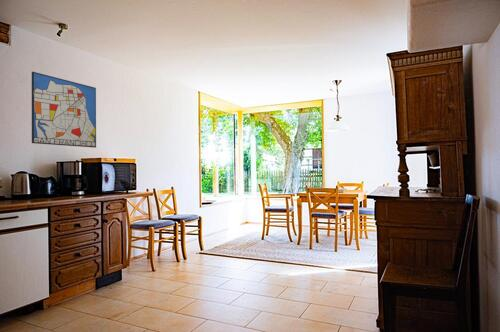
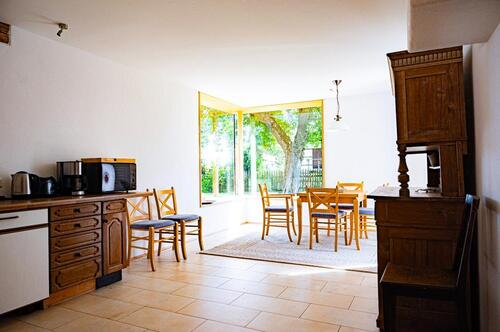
- wall art [31,71,97,149]
